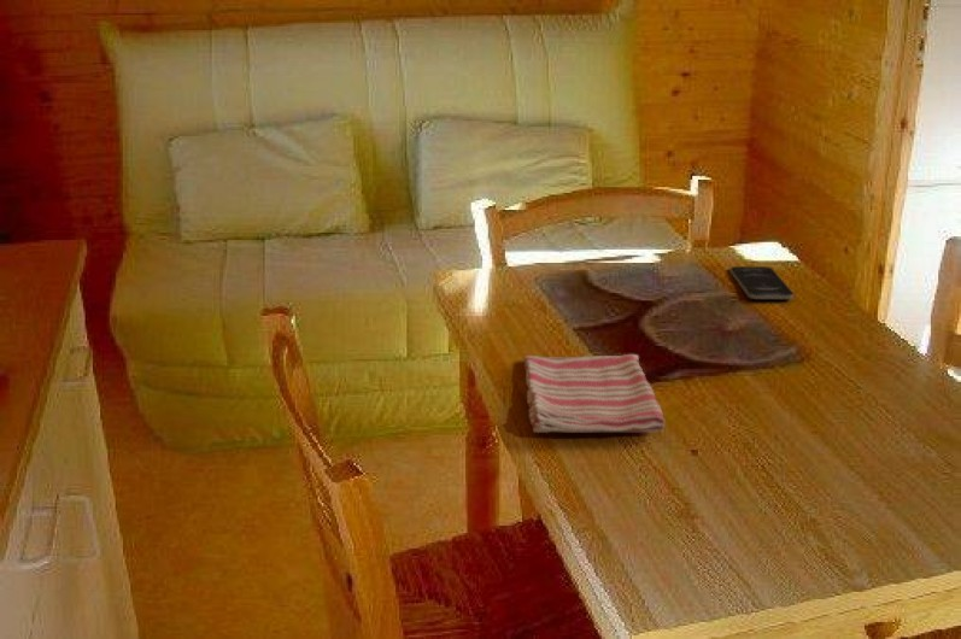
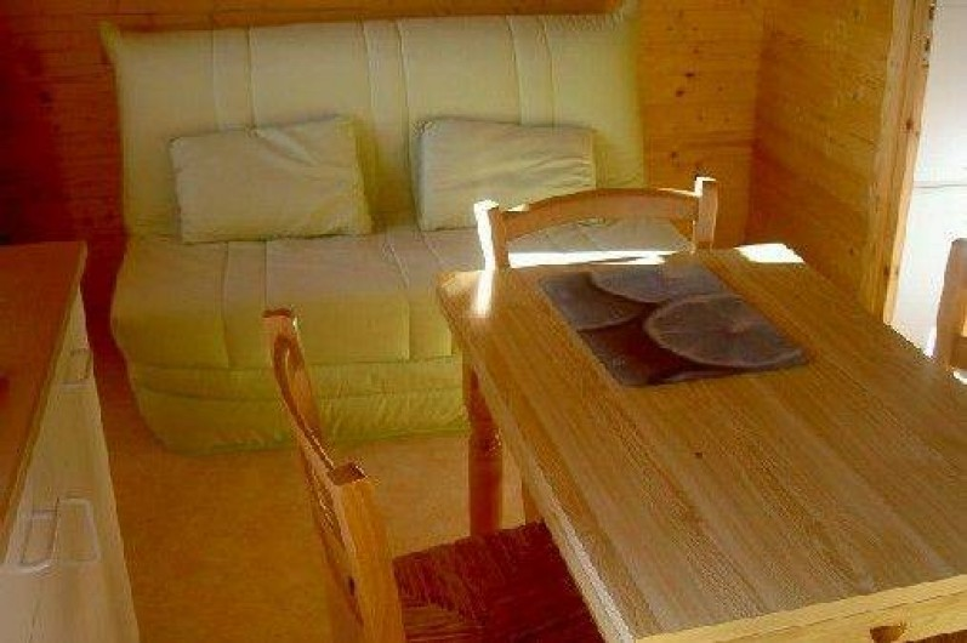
- dish towel [522,353,666,434]
- smartphone [728,265,795,300]
